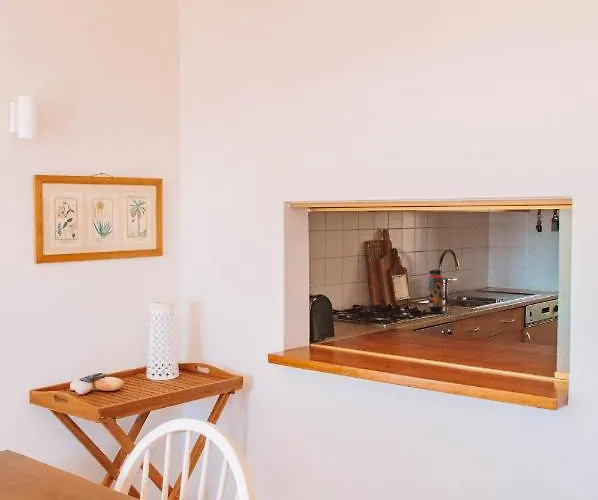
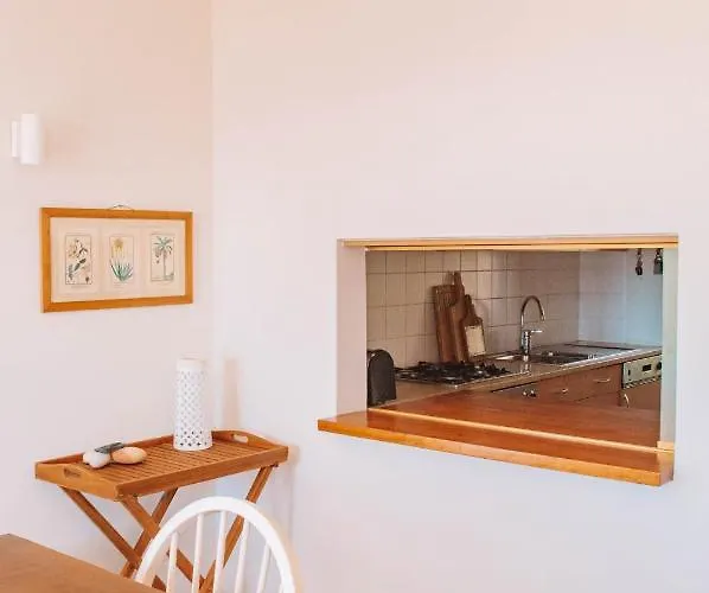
- canister [425,265,446,314]
